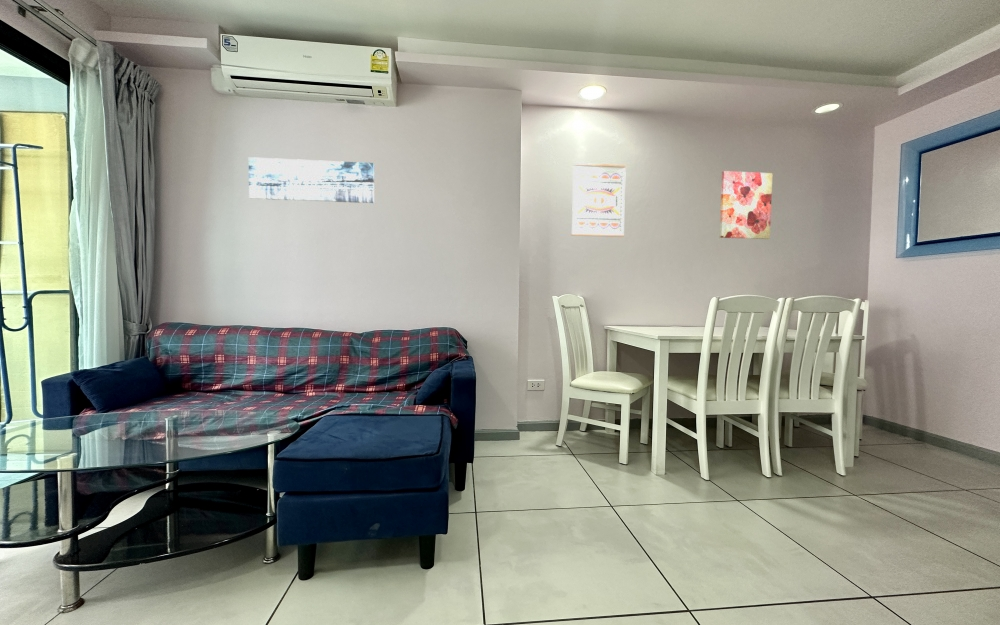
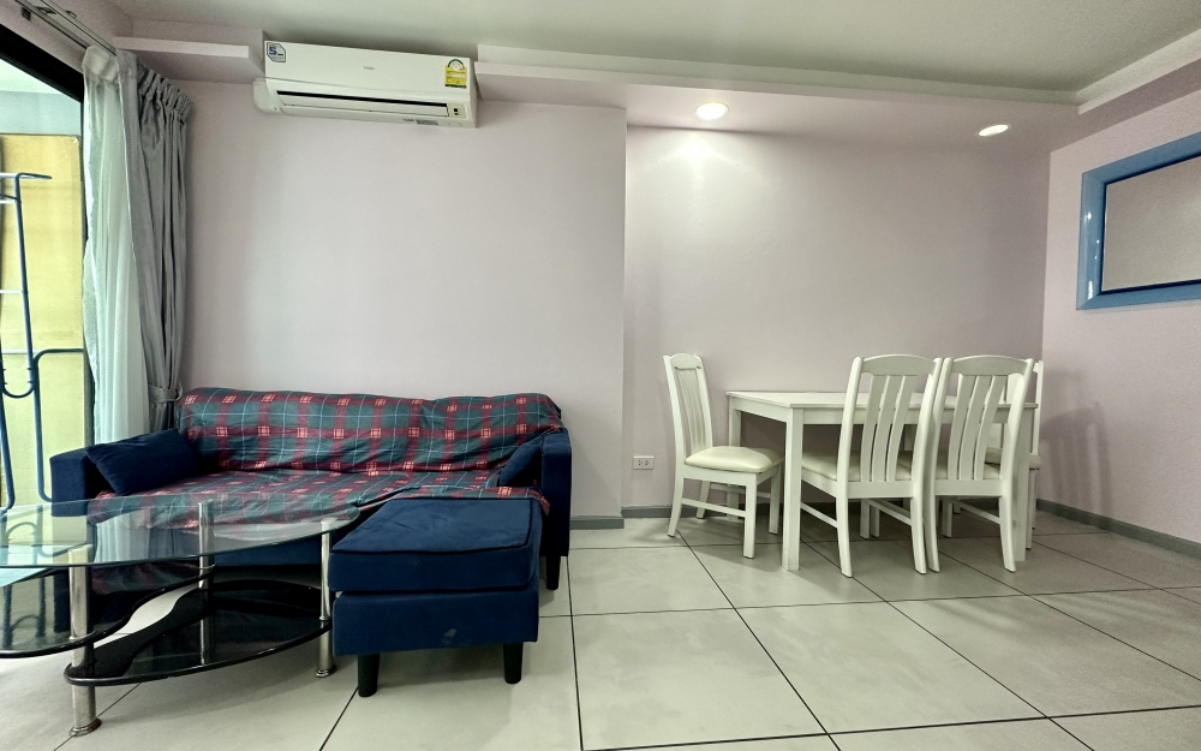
- wall art [719,170,774,240]
- wall art [571,162,627,238]
- wall art [248,156,375,204]
